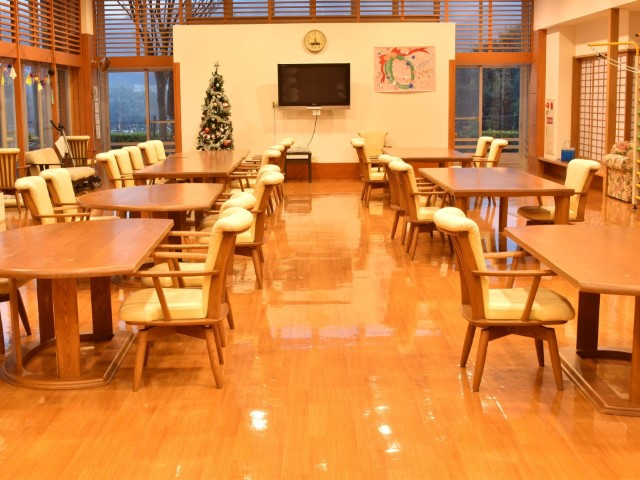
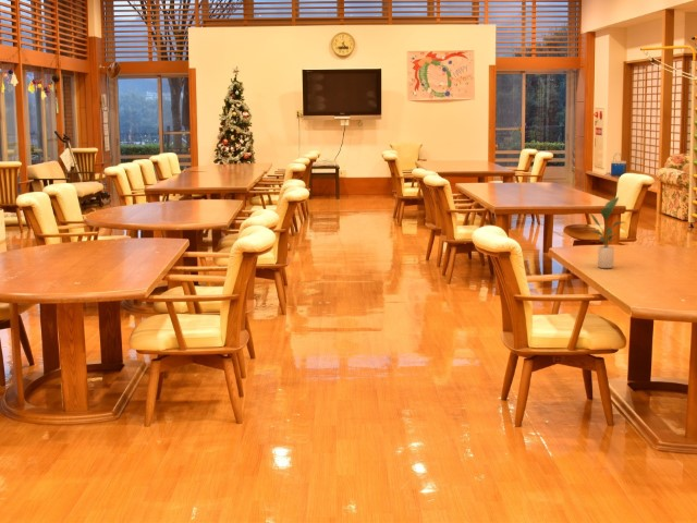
+ potted plant [589,196,625,269]
